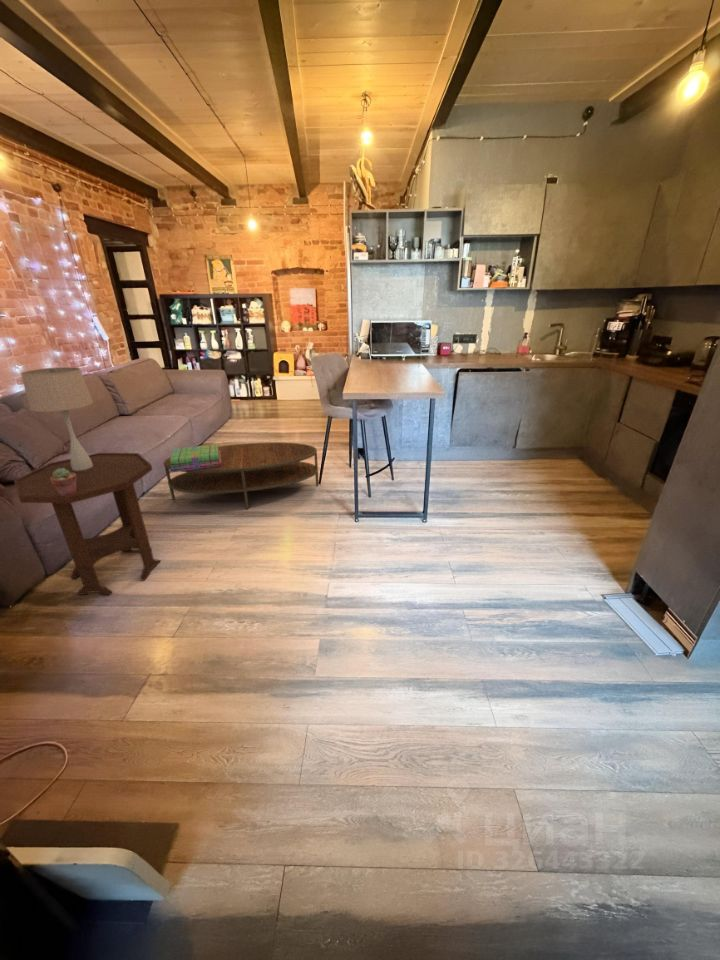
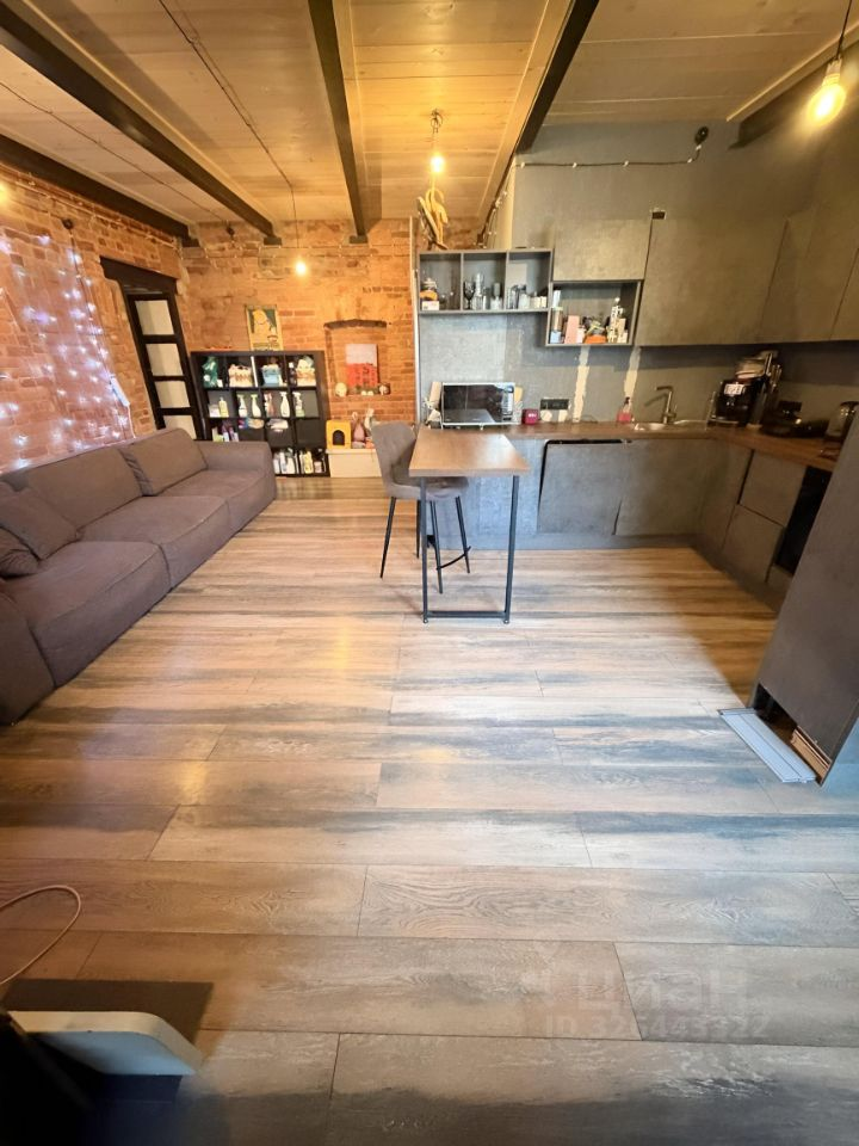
- table lamp [20,366,94,471]
- side table [13,452,162,596]
- coffee table [162,441,320,510]
- potted succulent [51,468,77,496]
- stack of books [170,443,222,473]
